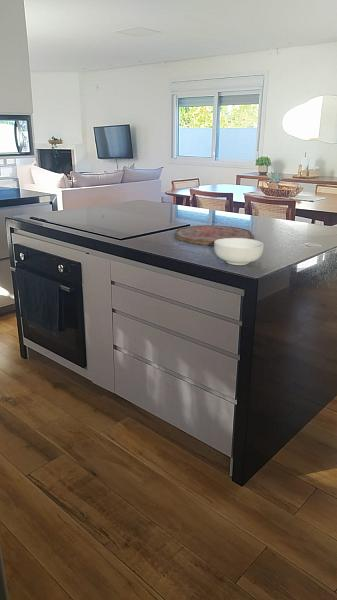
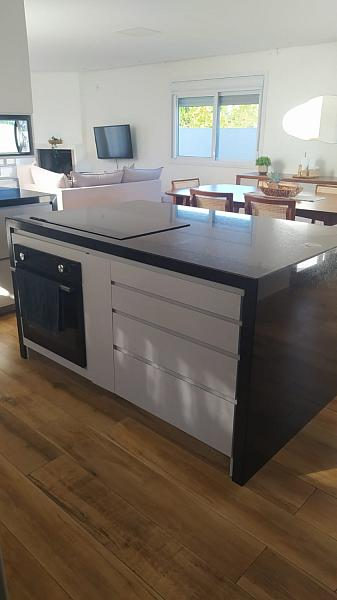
- cereal bowl [213,238,265,266]
- cutting board [174,224,255,246]
